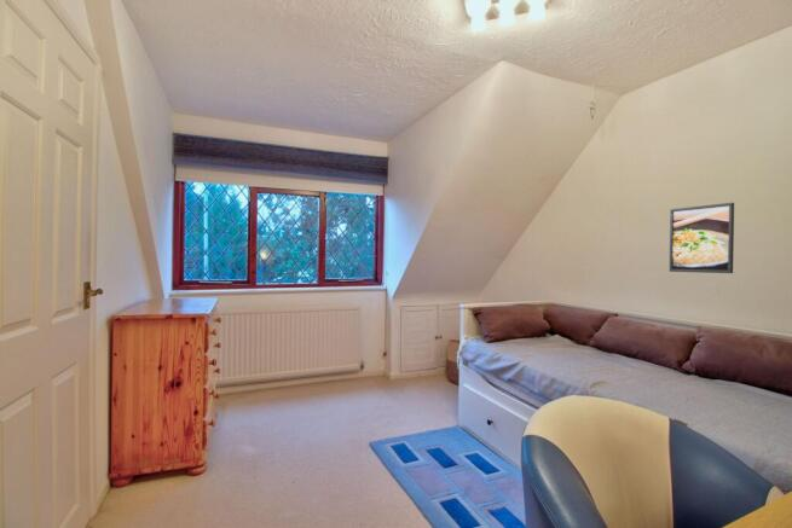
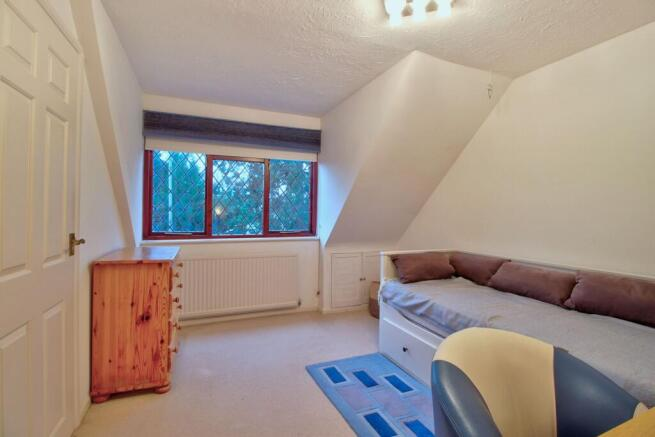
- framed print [669,202,735,274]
